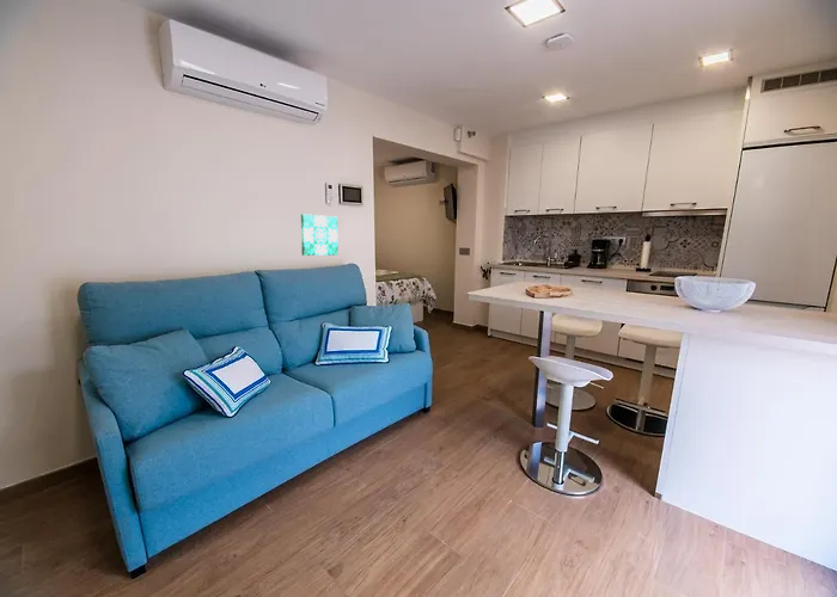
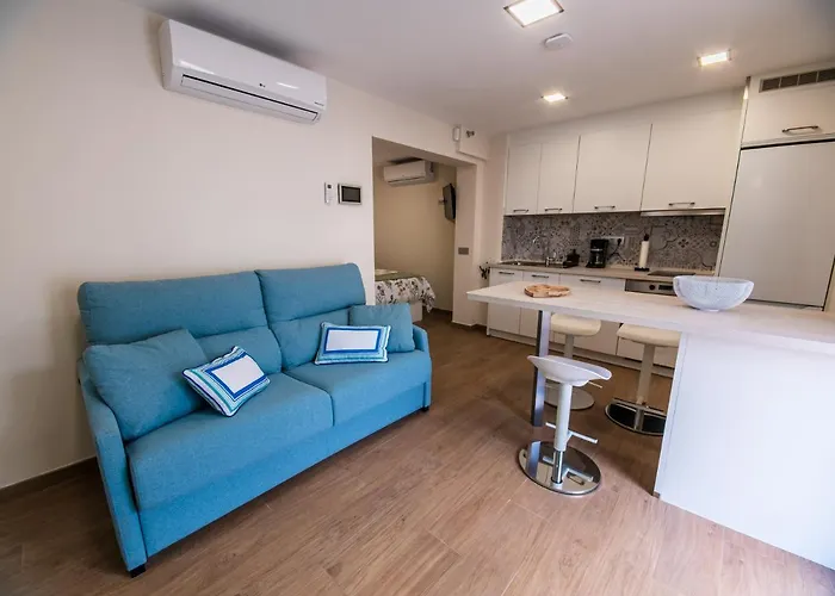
- wall art [300,213,338,257]
